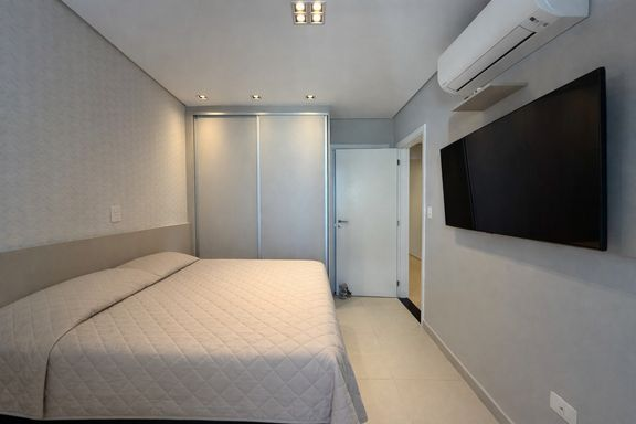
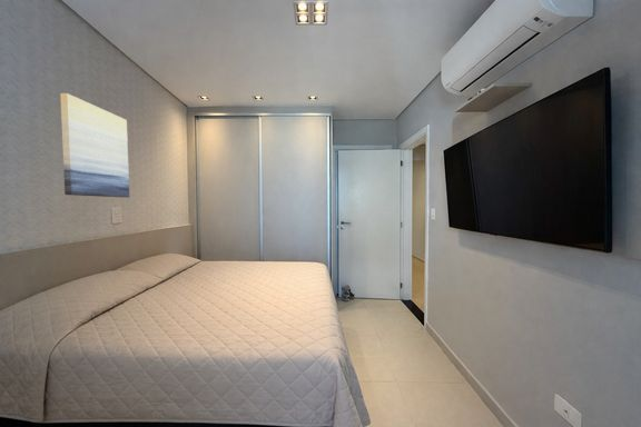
+ wall art [59,92,130,198]
